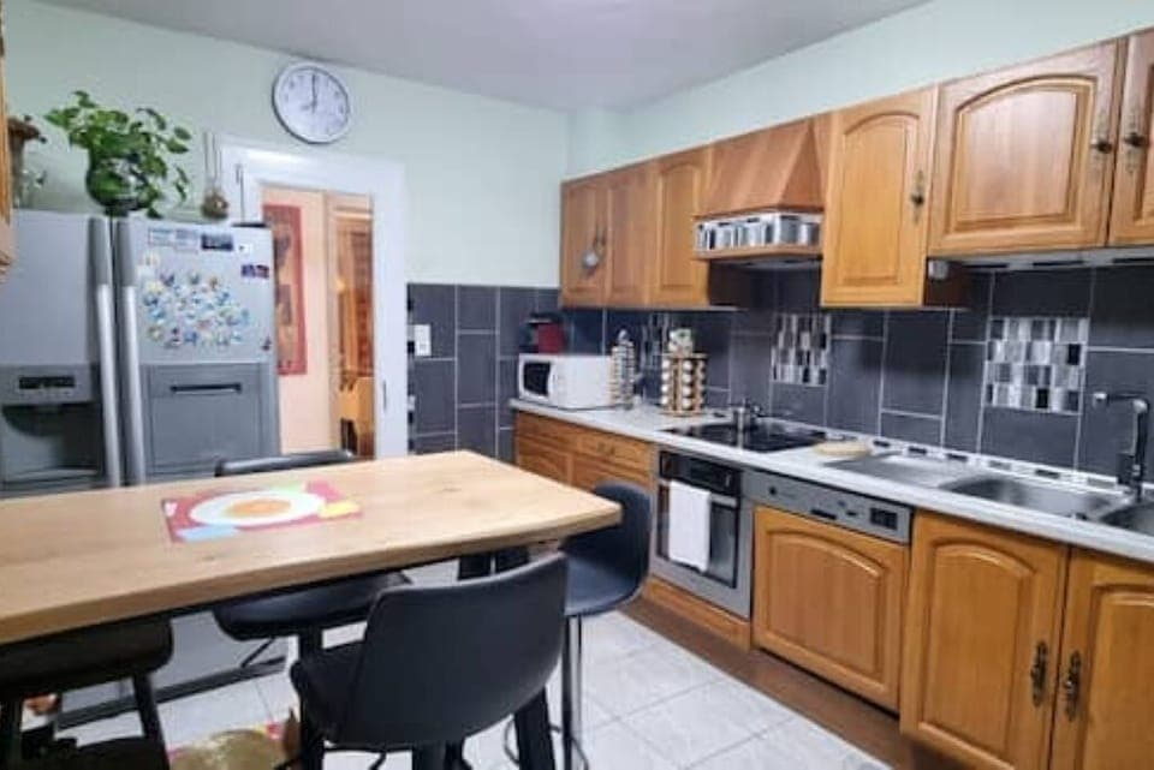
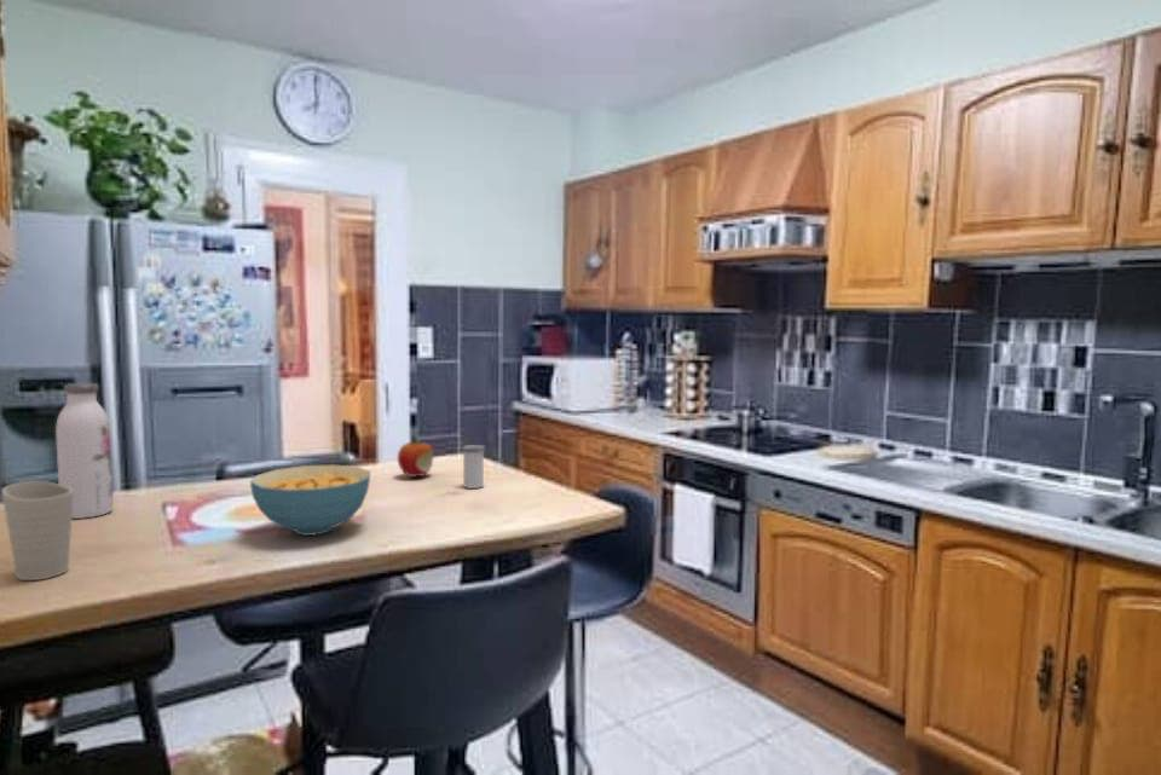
+ cereal bowl [249,463,372,537]
+ salt shaker [461,444,486,490]
+ cup [0,480,74,582]
+ fruit [397,434,435,478]
+ water bottle [54,382,115,520]
